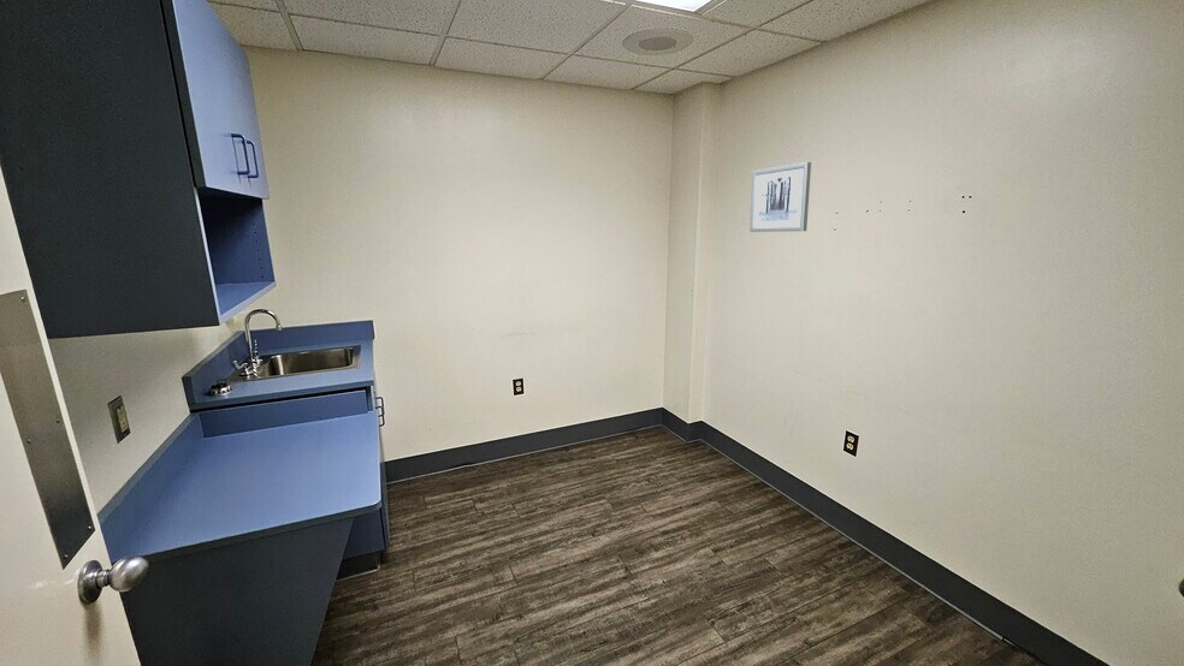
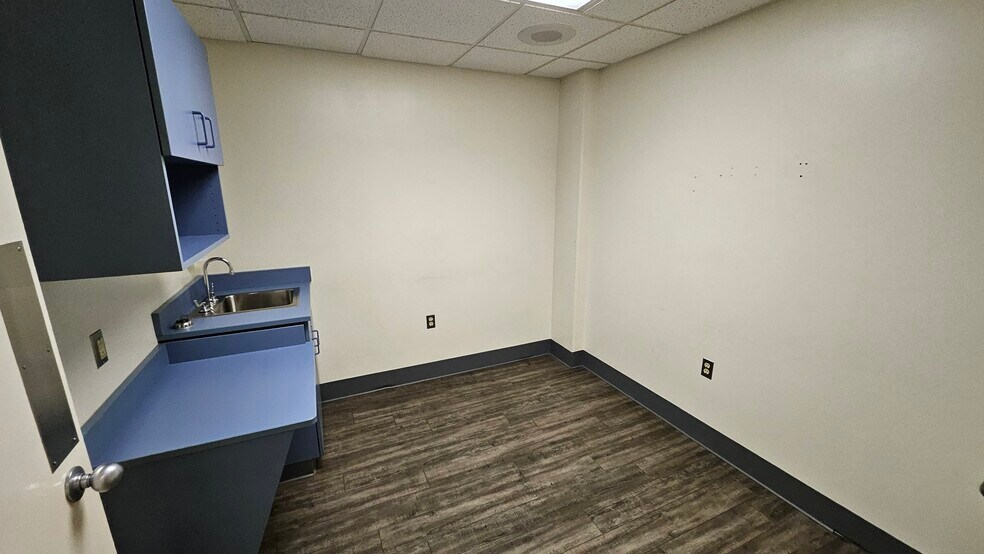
- wall art [748,161,812,233]
